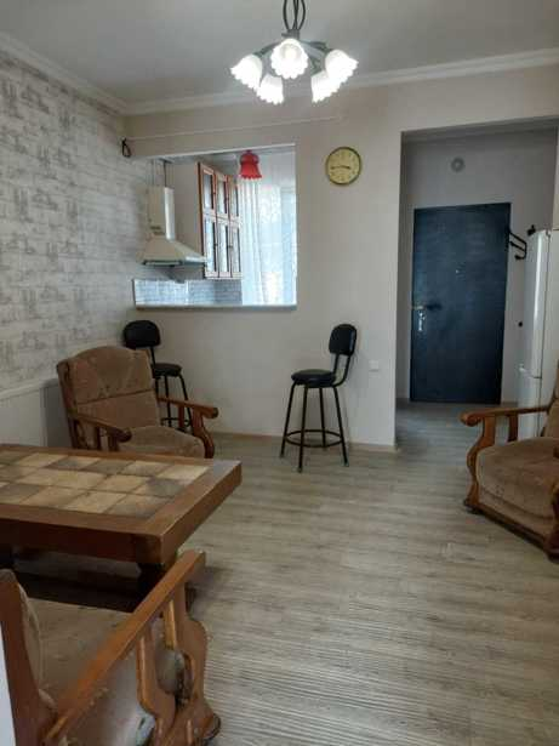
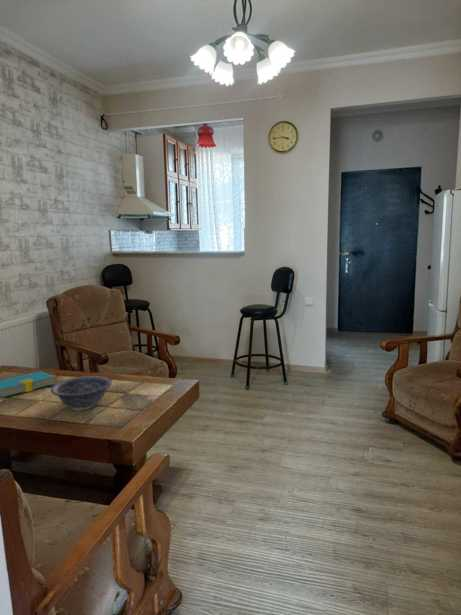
+ book [0,370,56,399]
+ decorative bowl [50,375,113,412]
